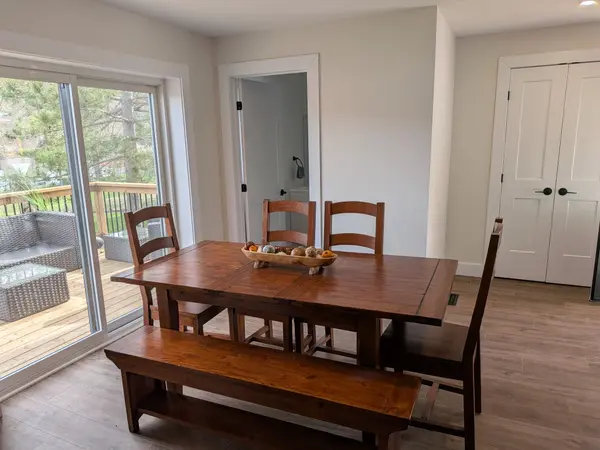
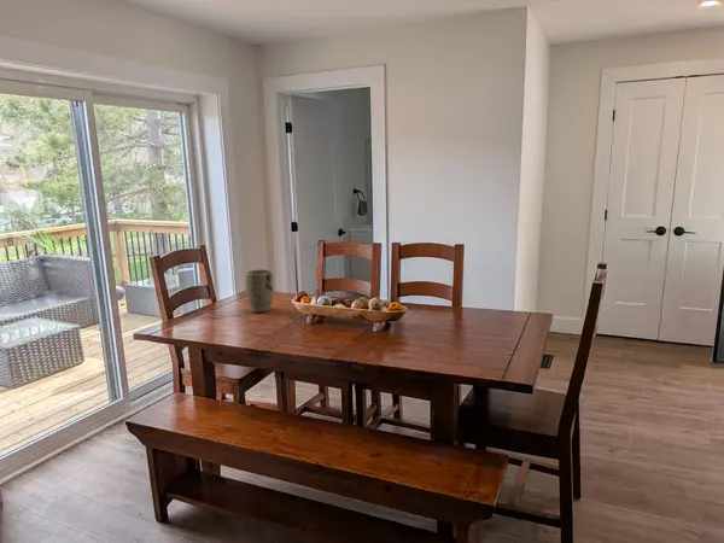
+ plant pot [244,268,275,314]
